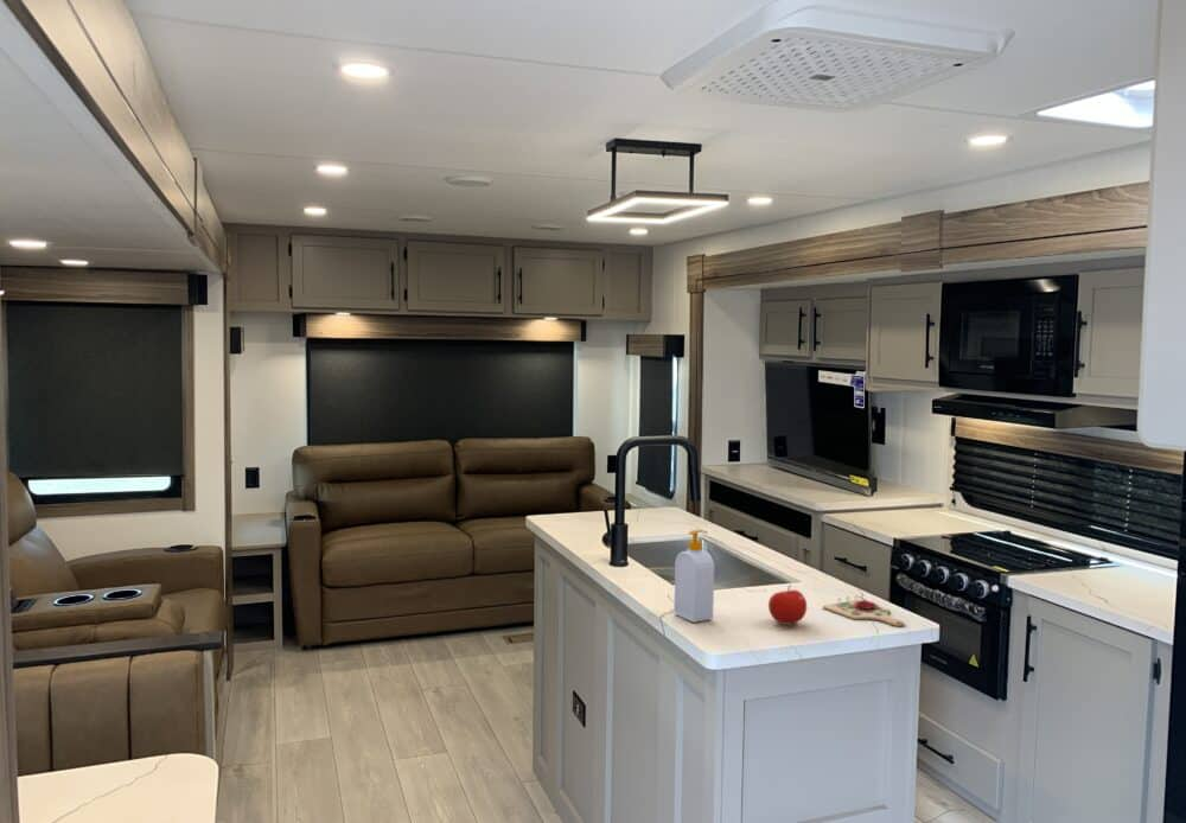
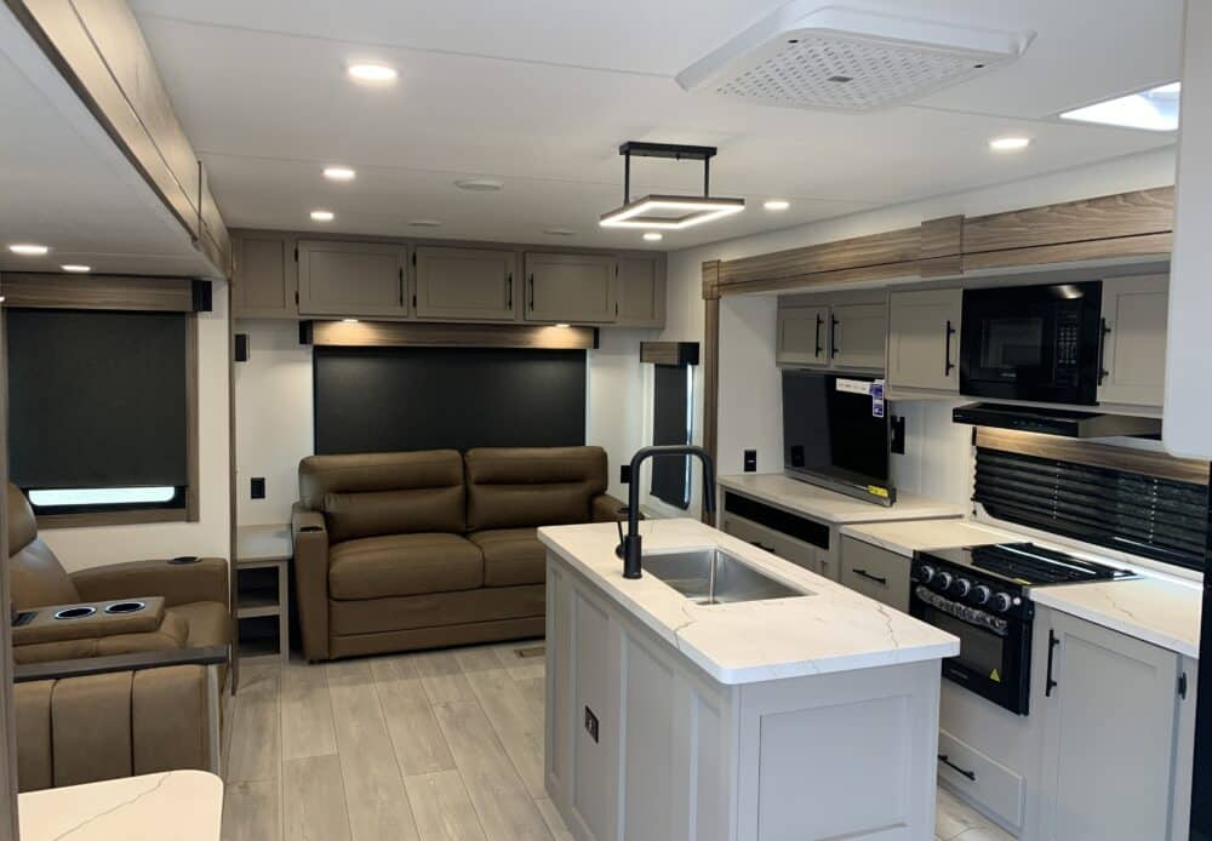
- fruit [767,583,808,626]
- soap bottle [672,529,715,624]
- cutting board [822,595,905,627]
